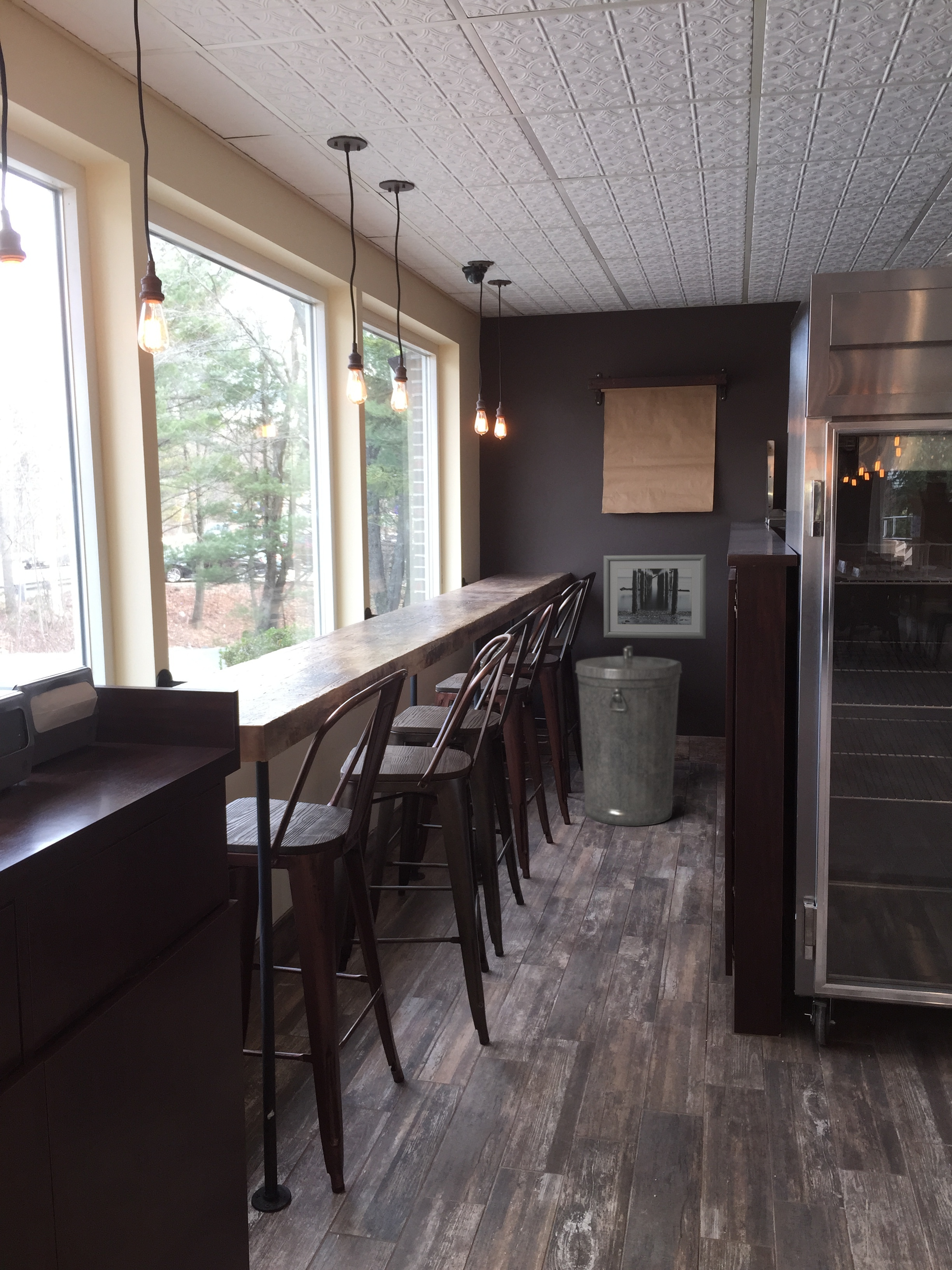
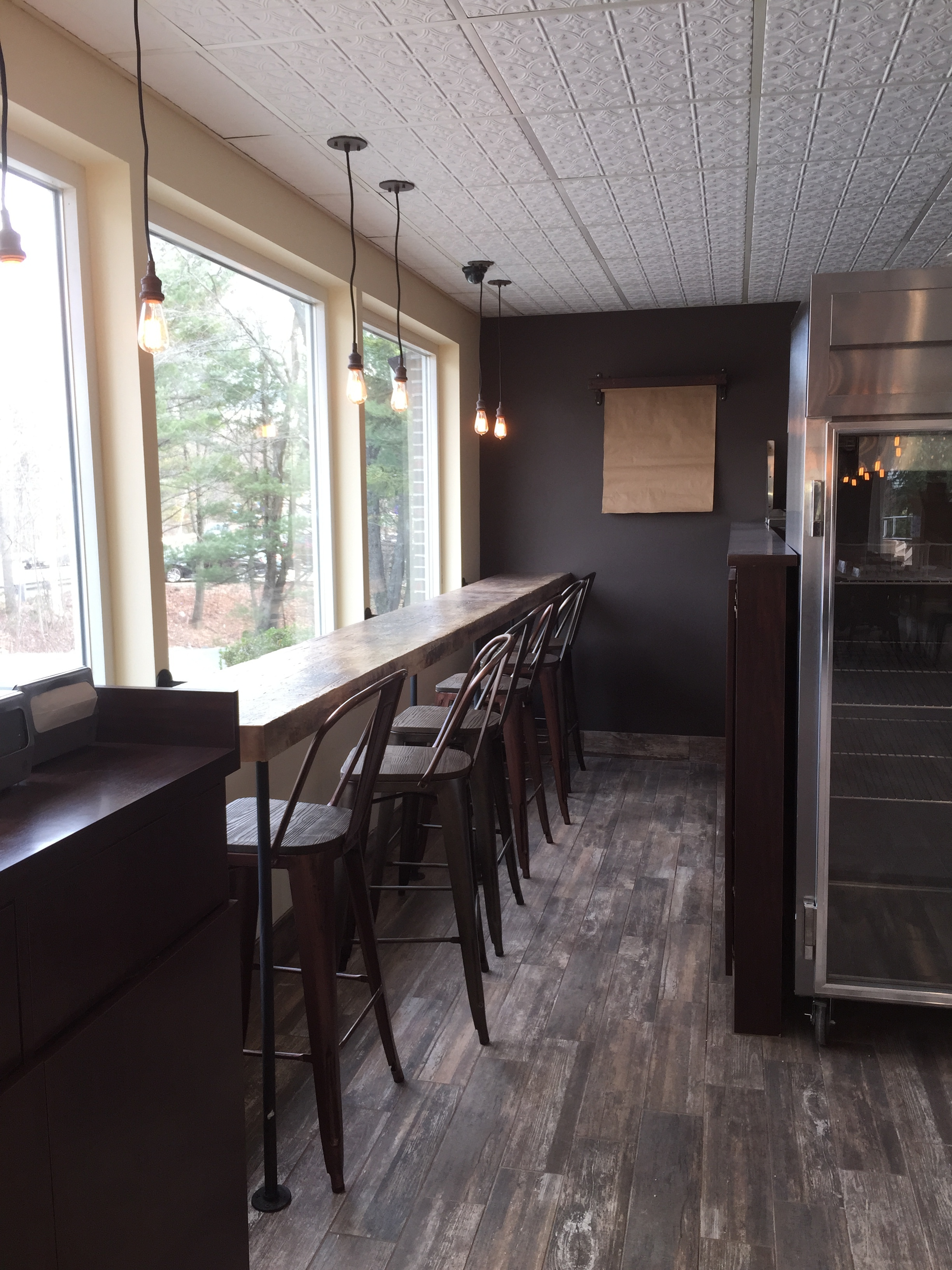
- trash can [574,646,683,826]
- wall art [603,554,707,639]
